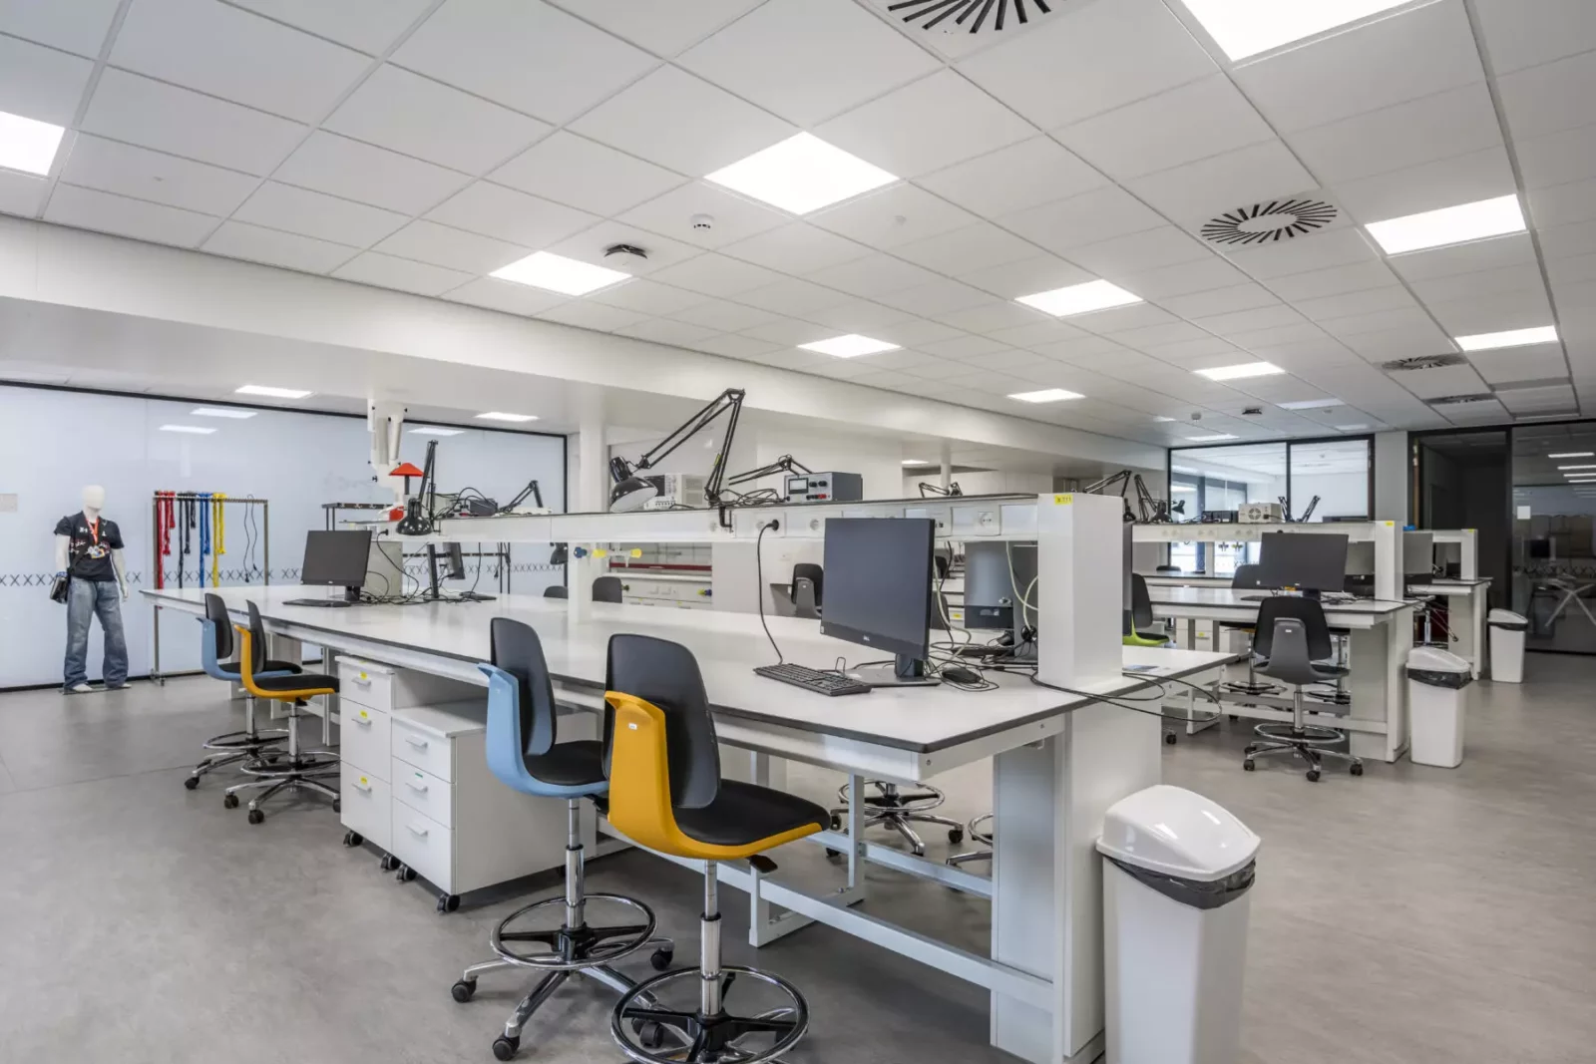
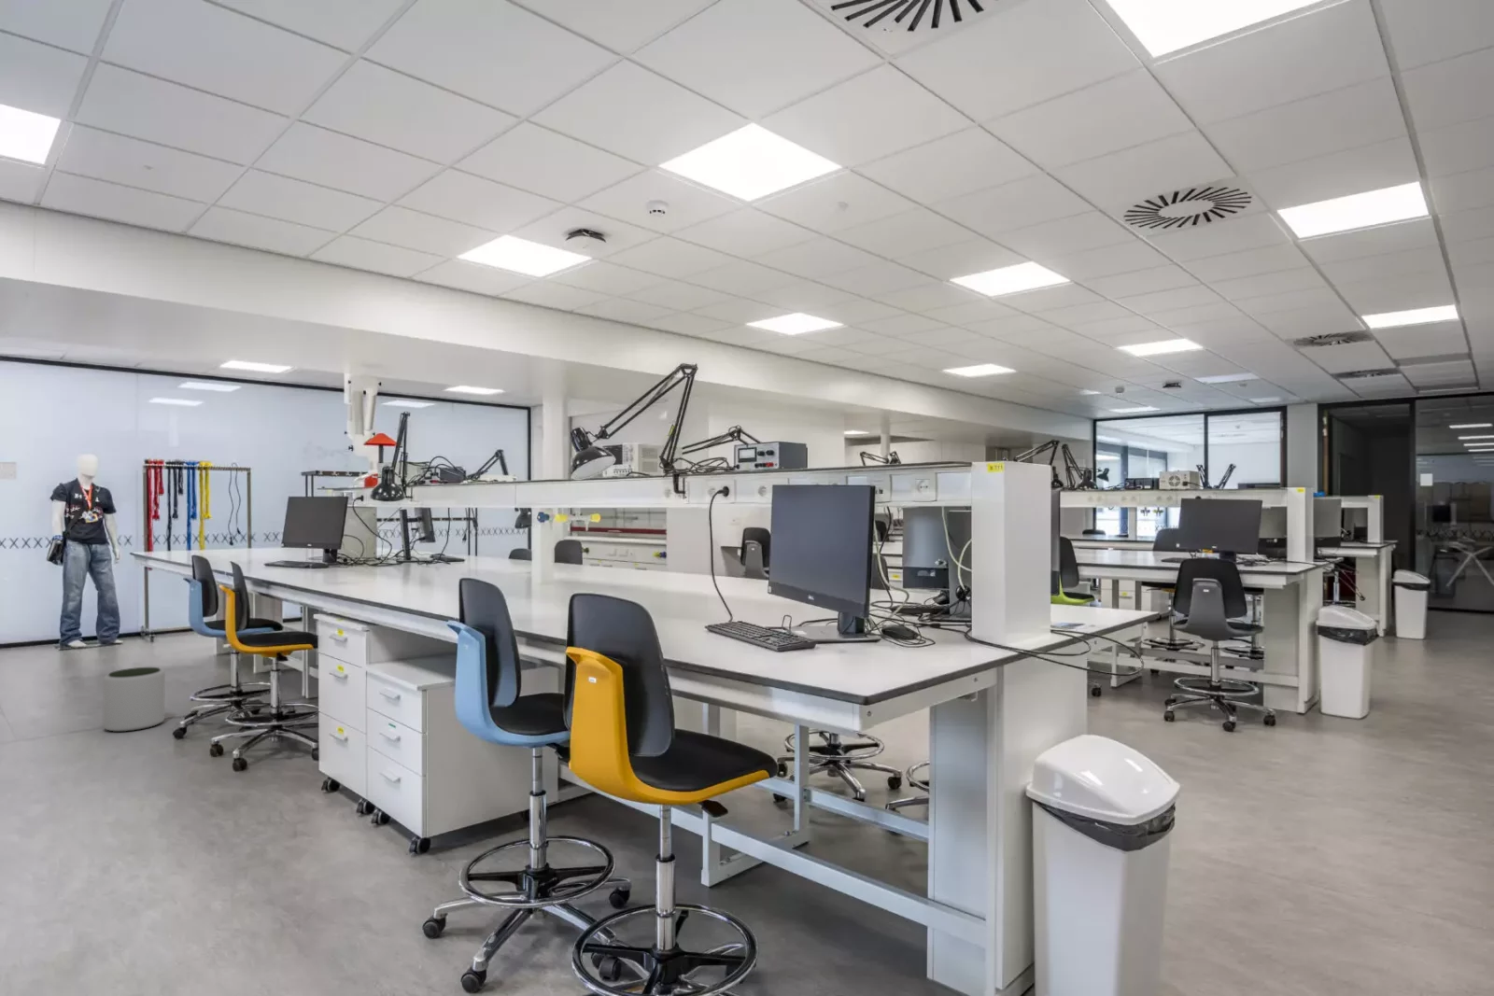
+ plant pot [102,667,167,733]
